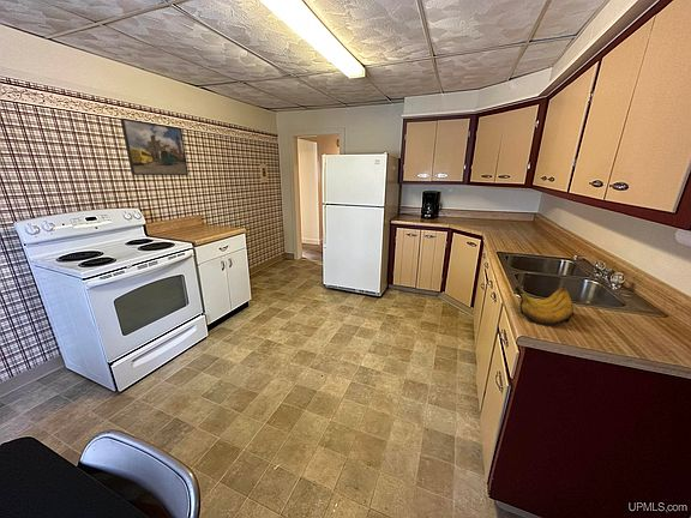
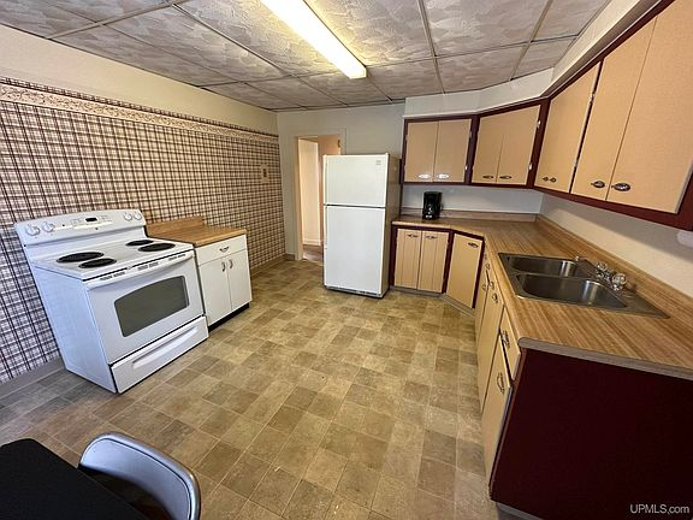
- banana bunch [513,284,575,326]
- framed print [119,116,190,176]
